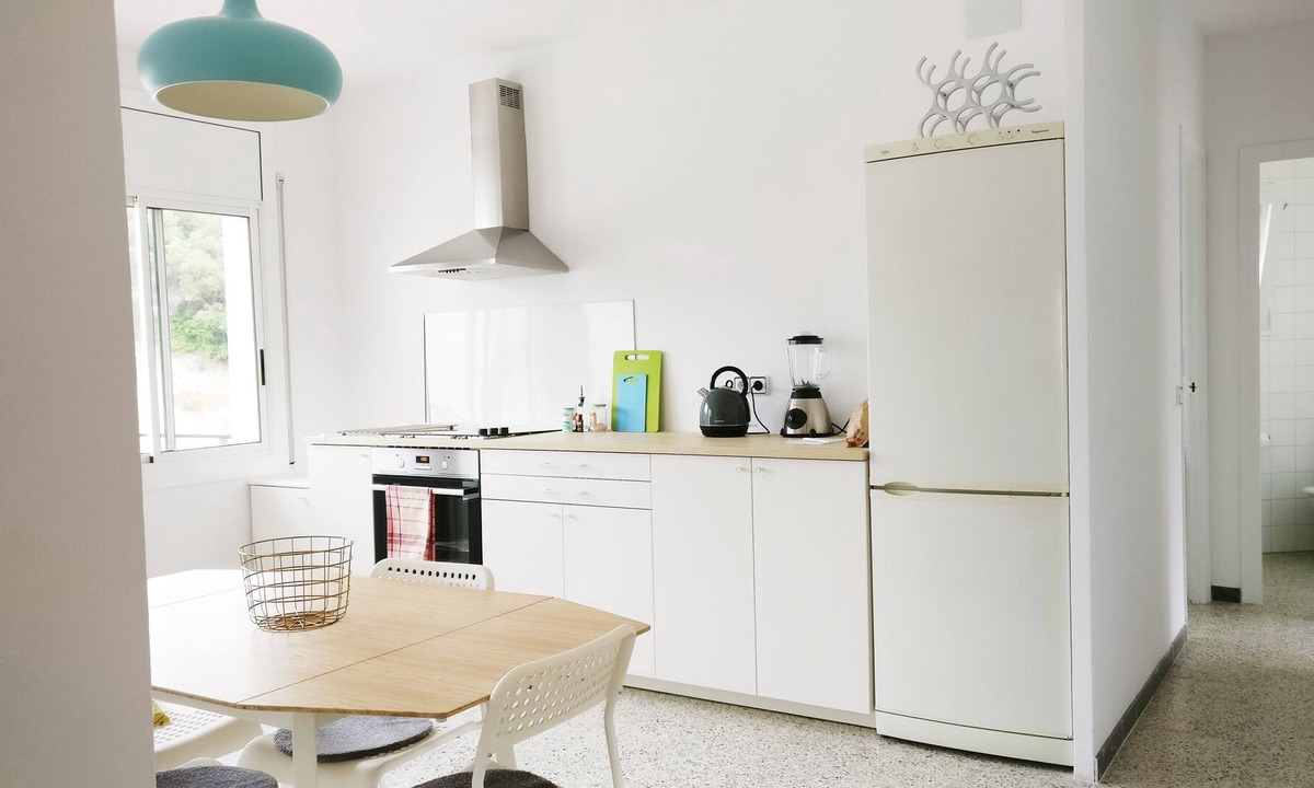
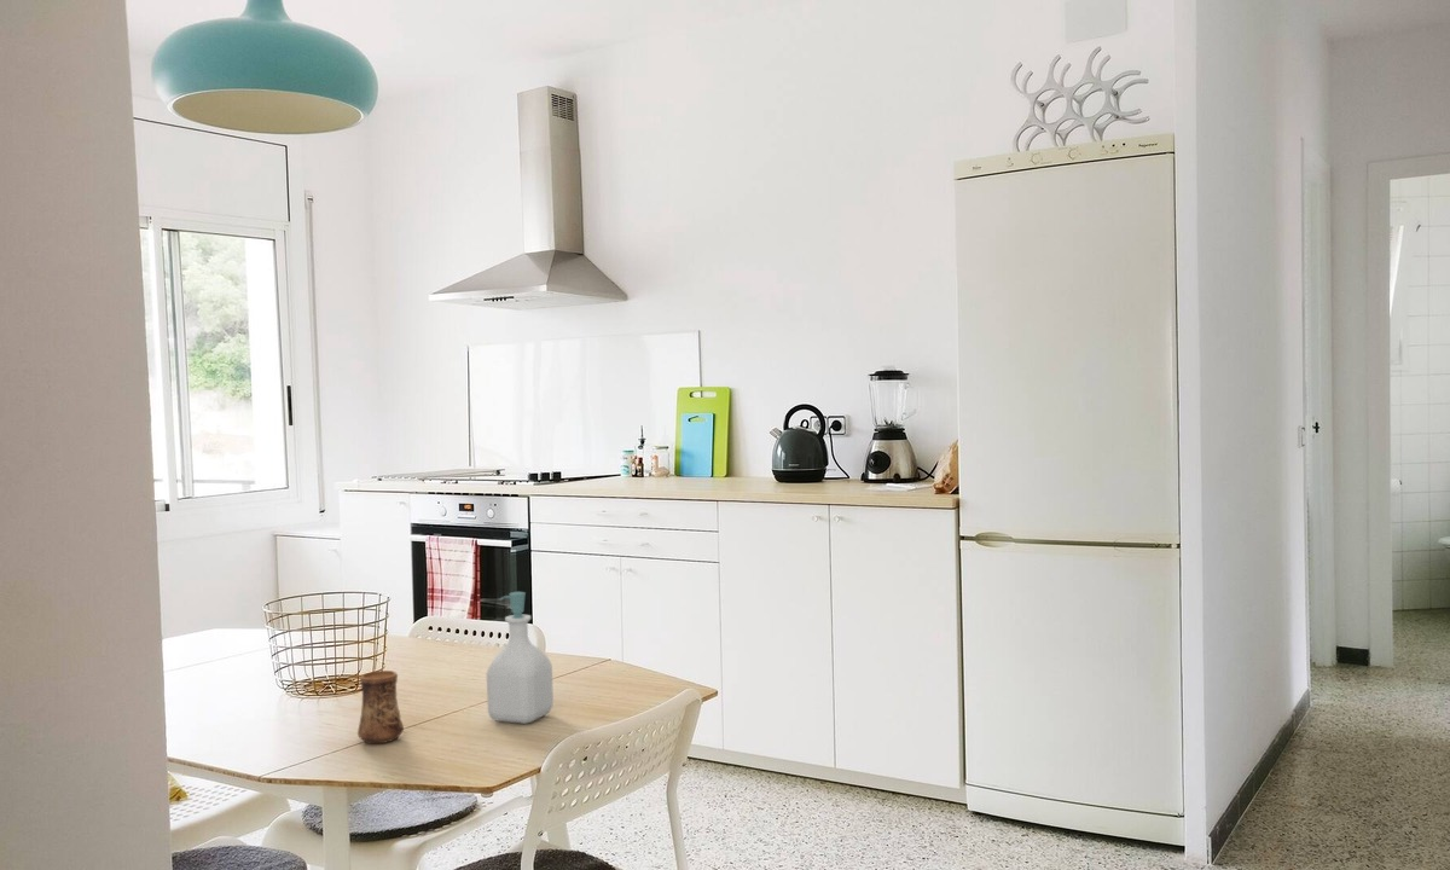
+ cup [356,669,405,744]
+ soap bottle [486,591,555,725]
